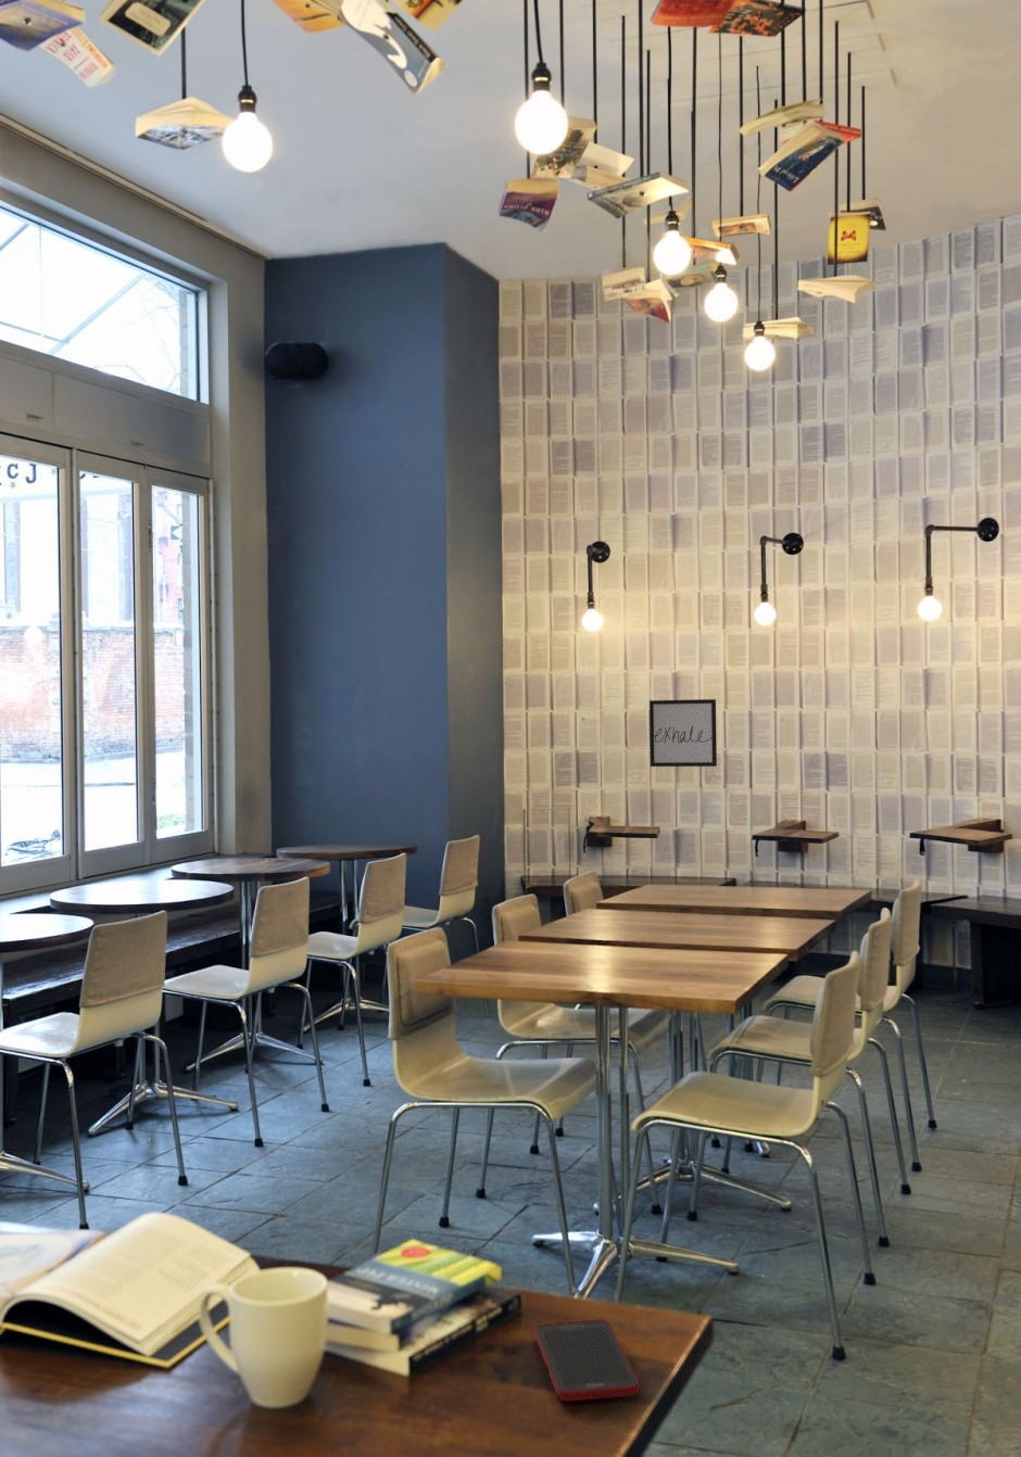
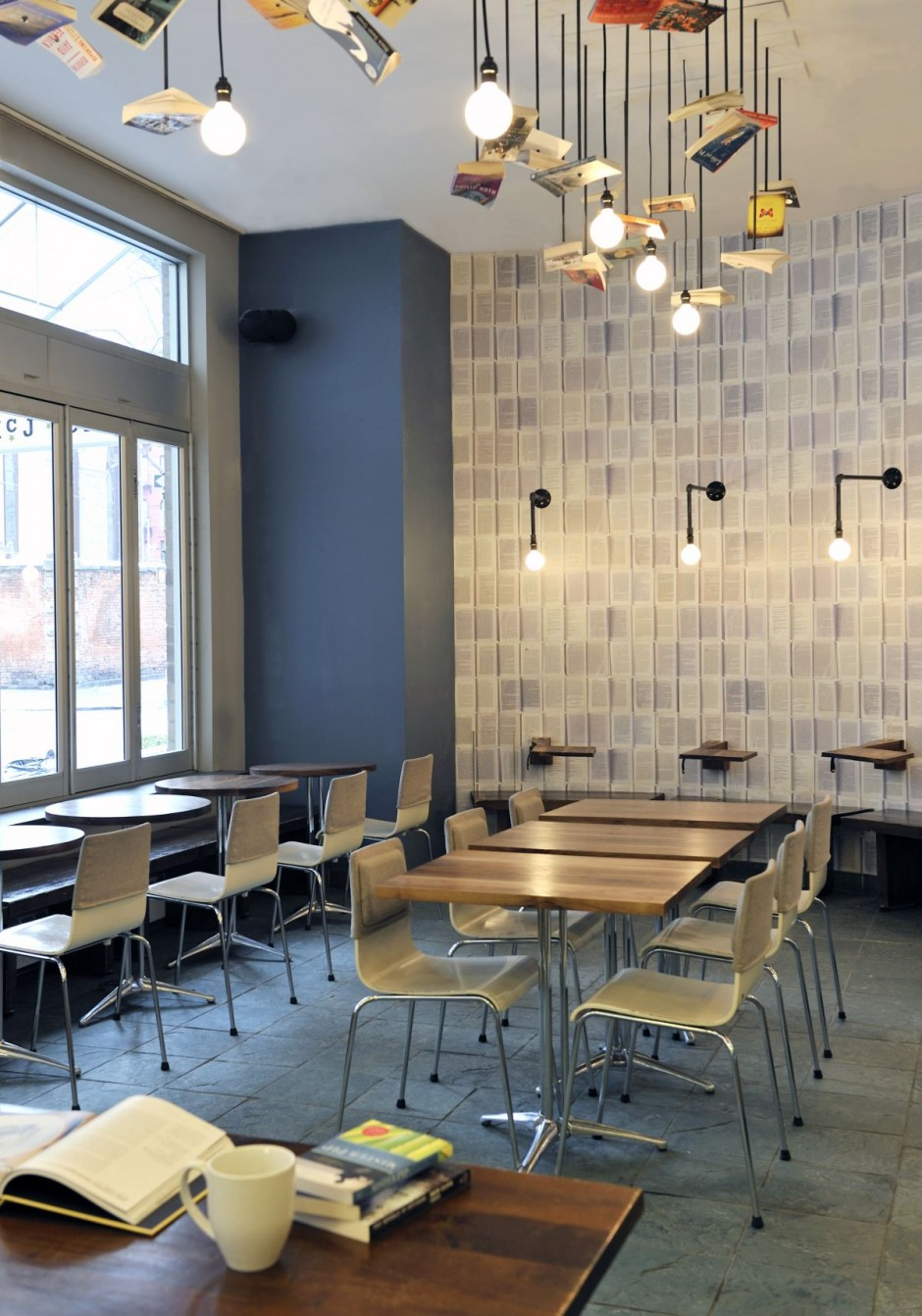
- wall art [649,699,718,767]
- cell phone [534,1318,641,1403]
